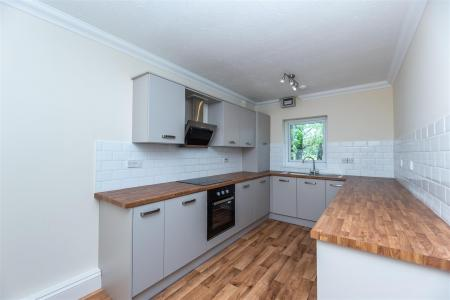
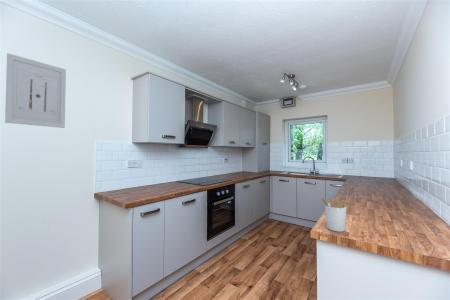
+ utensil holder [320,194,349,233]
+ wall art [4,52,67,129]
